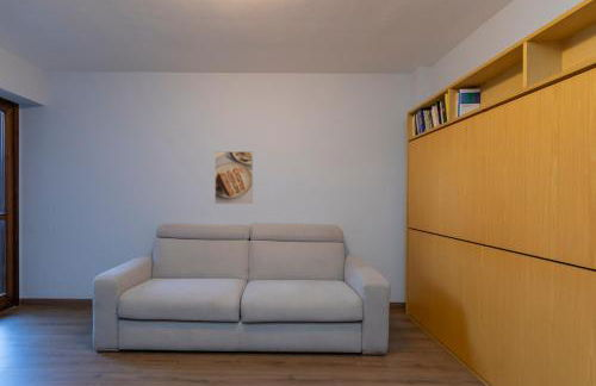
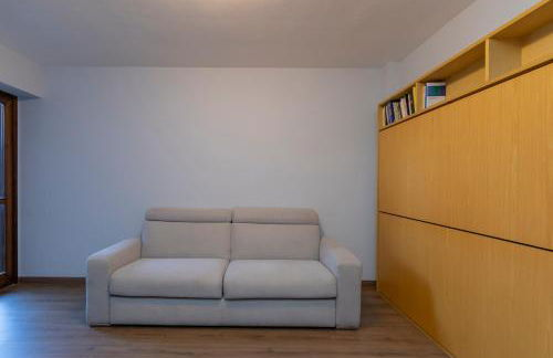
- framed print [213,150,254,205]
